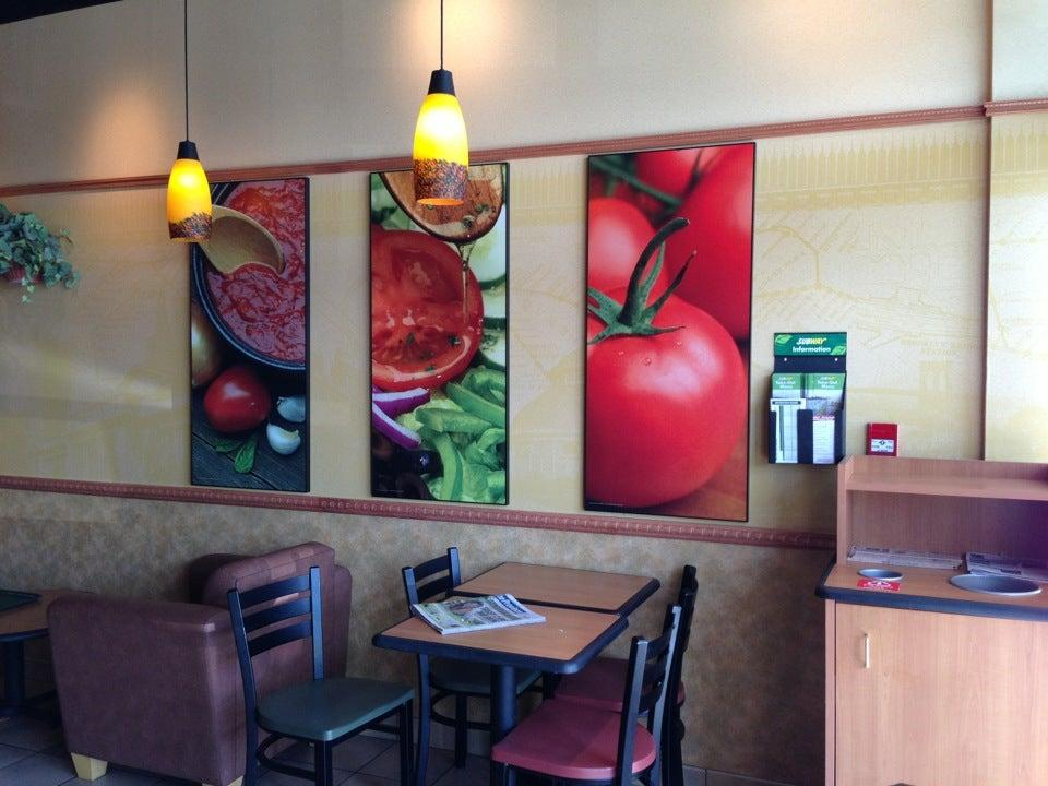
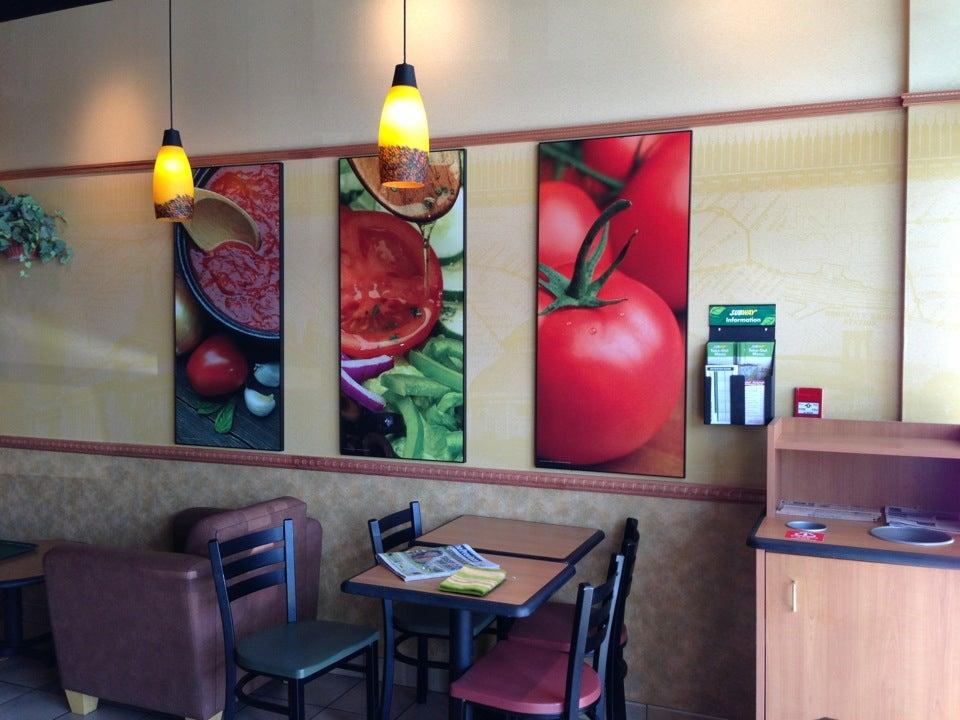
+ dish towel [437,564,508,596]
